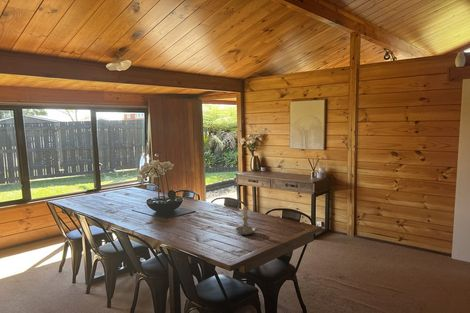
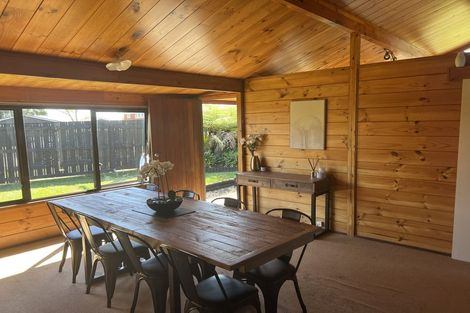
- candle [235,204,256,236]
